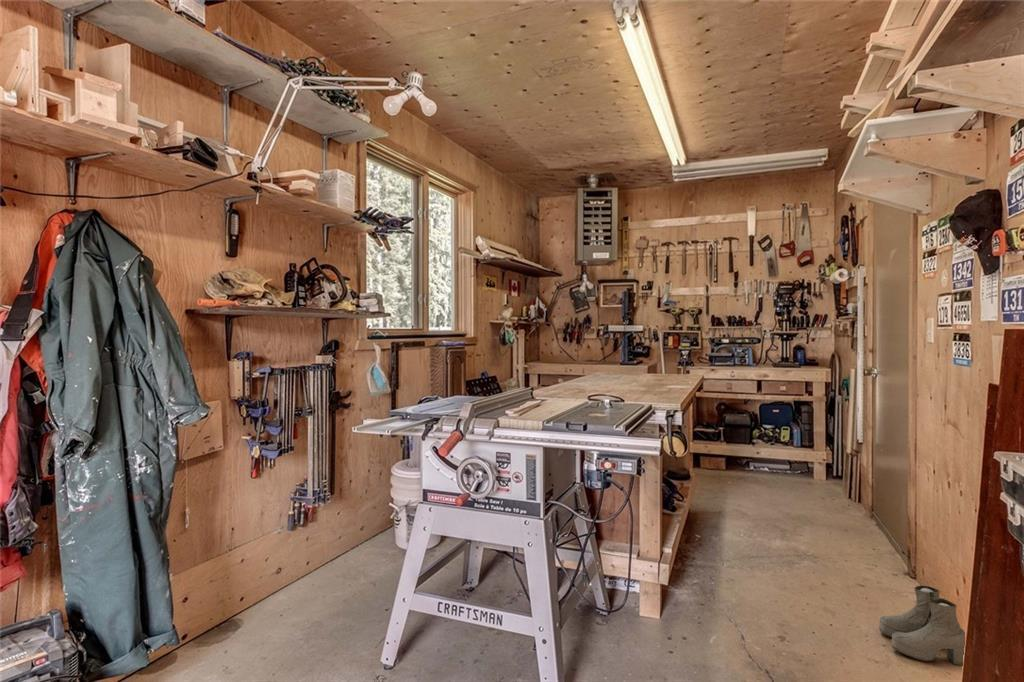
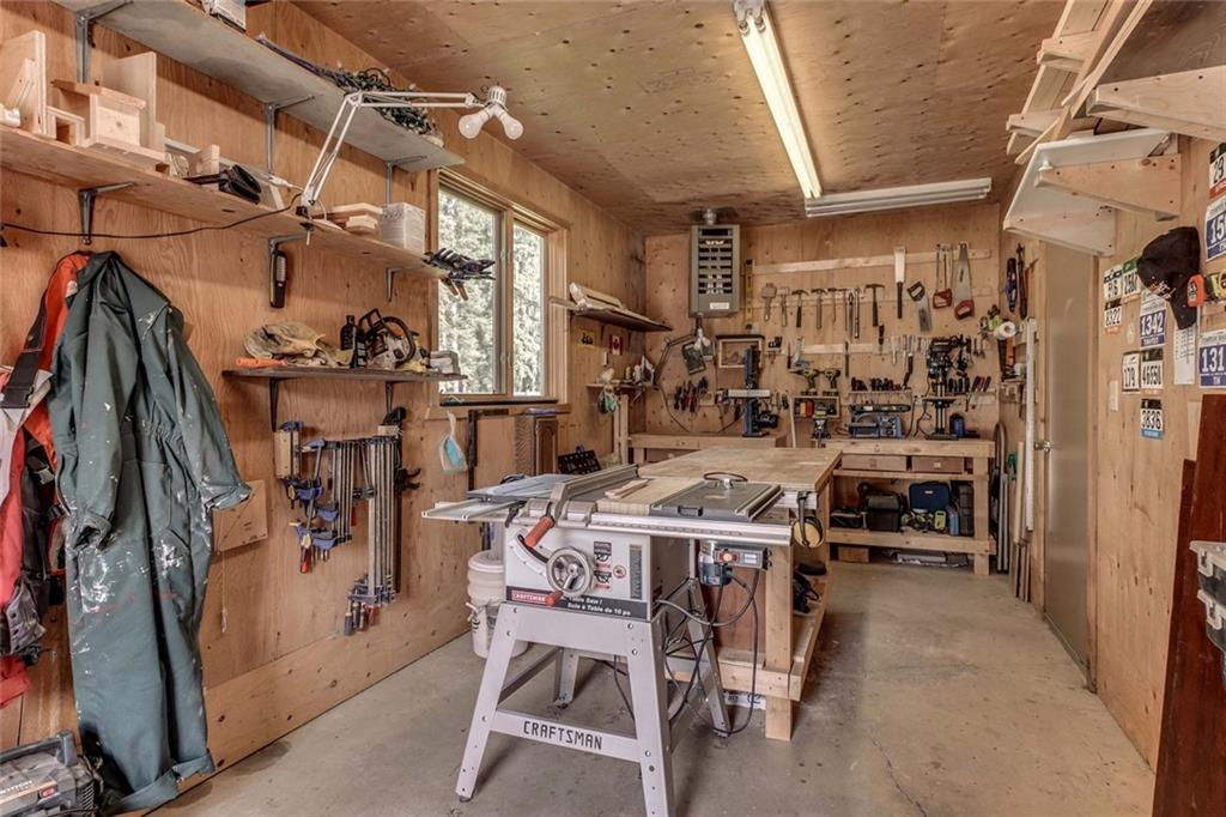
- boots [878,585,966,667]
